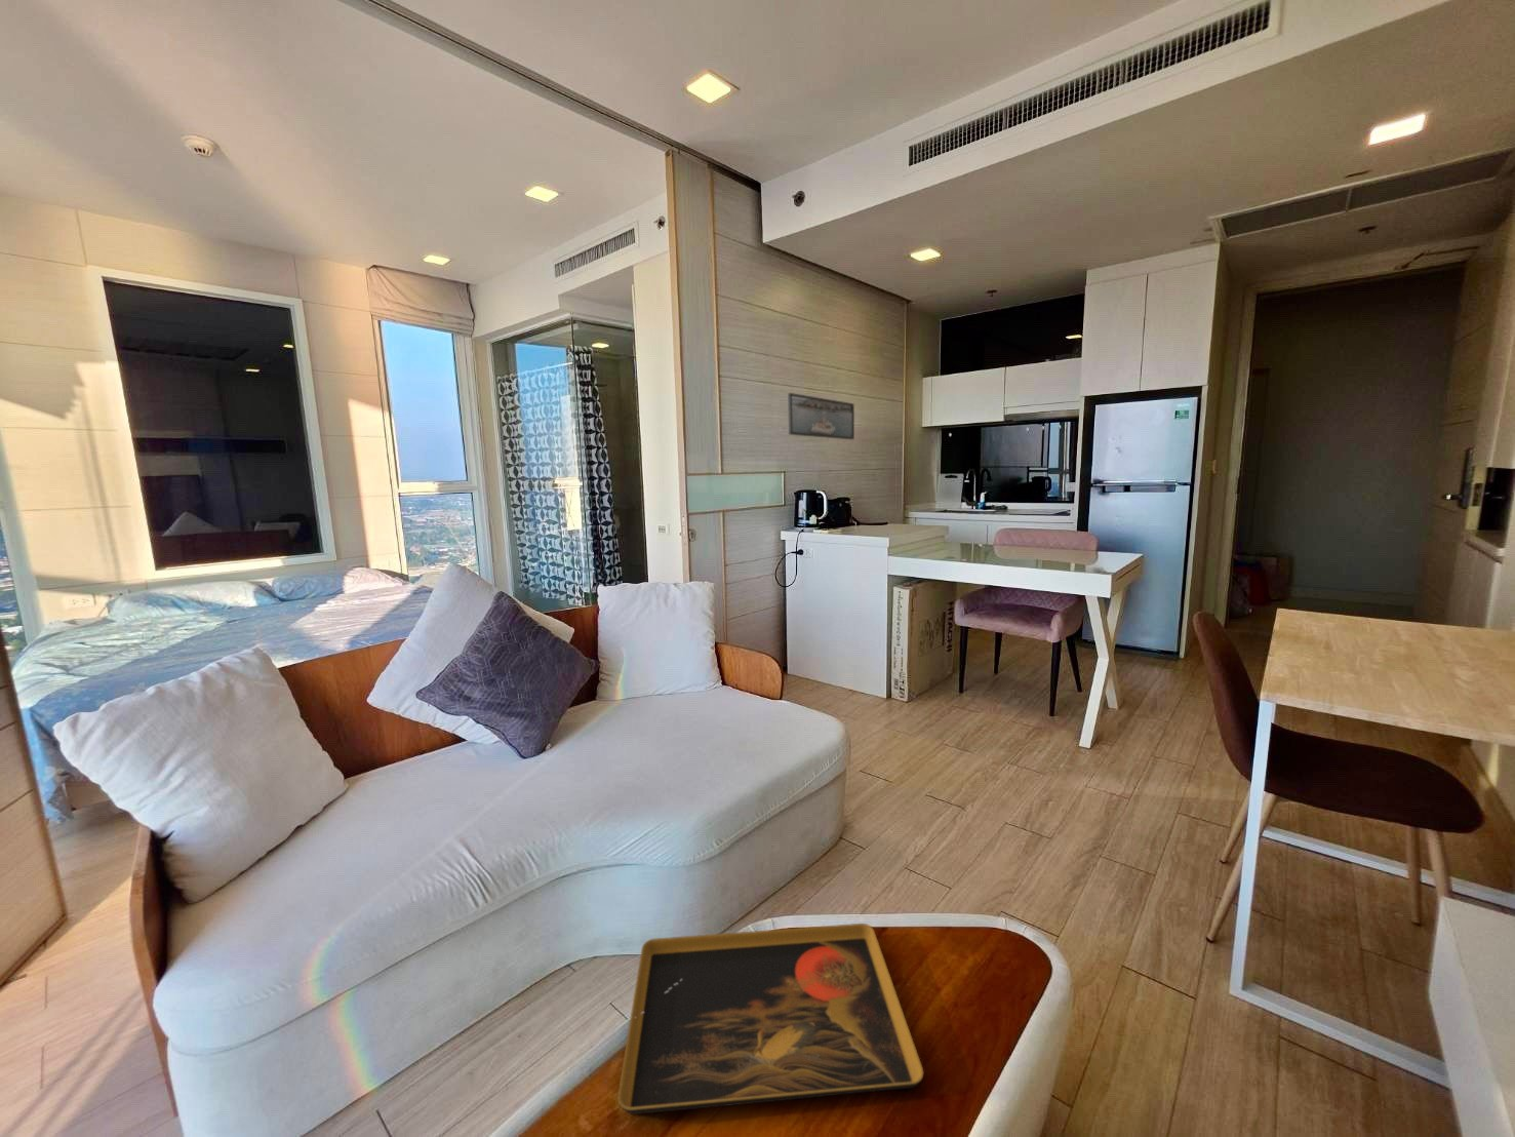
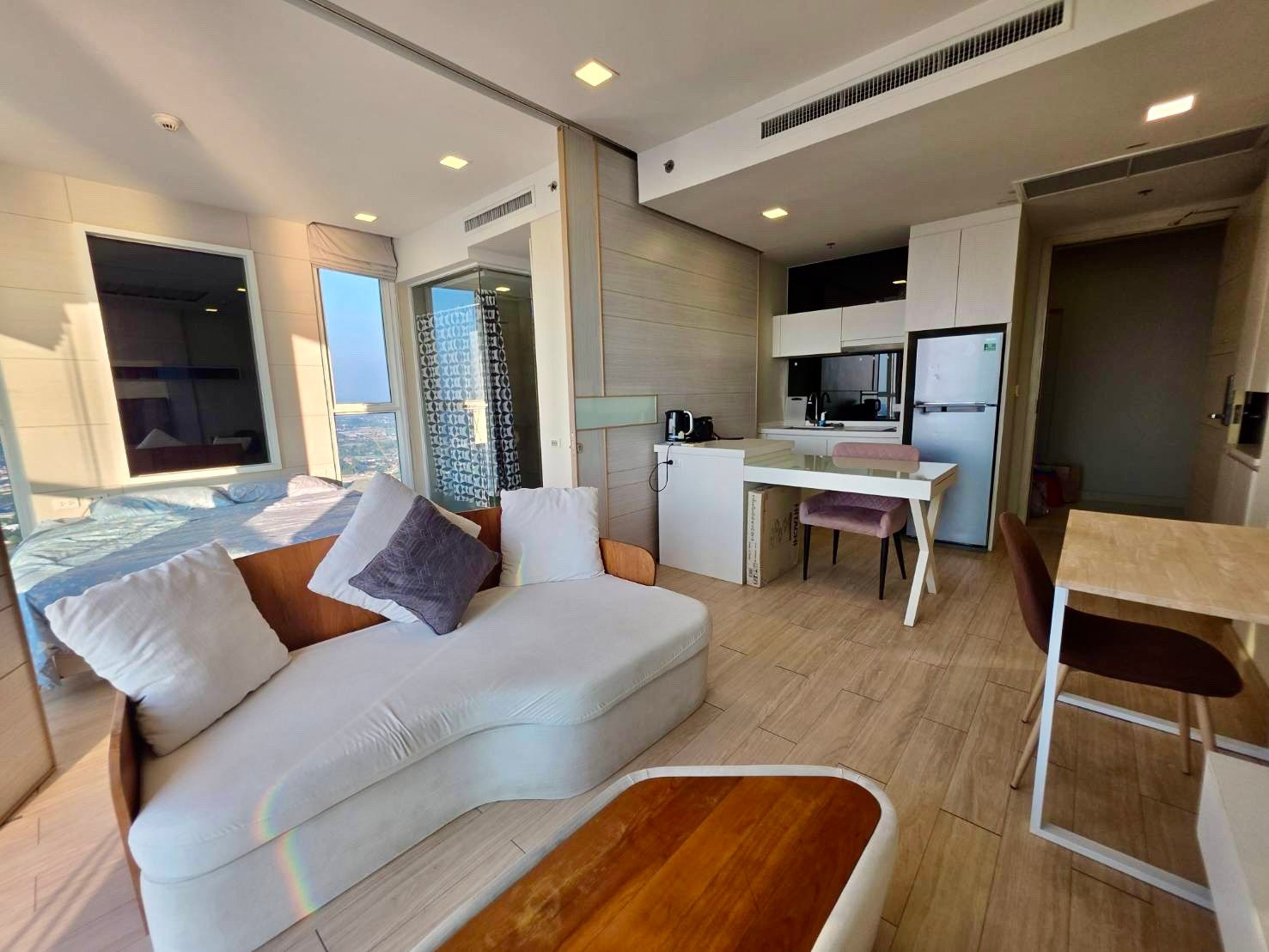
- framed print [787,392,856,441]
- decorative tray [616,922,925,1116]
